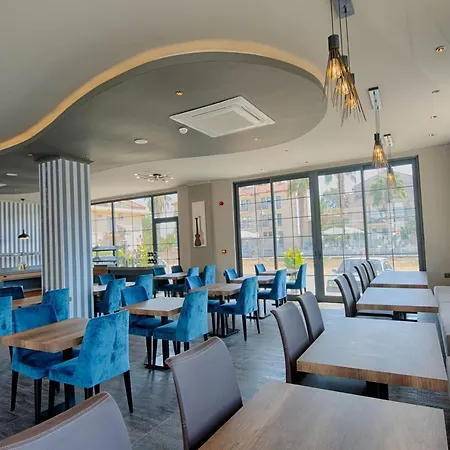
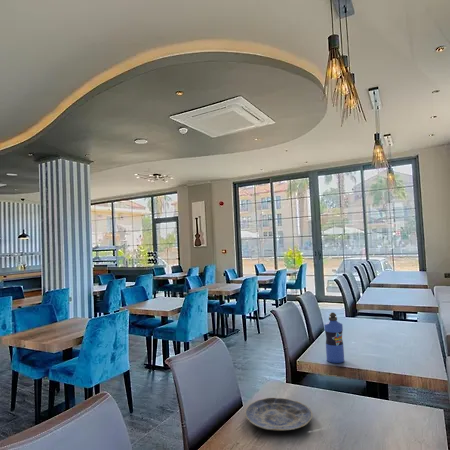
+ plate [244,397,313,432]
+ water bottle [323,312,345,364]
